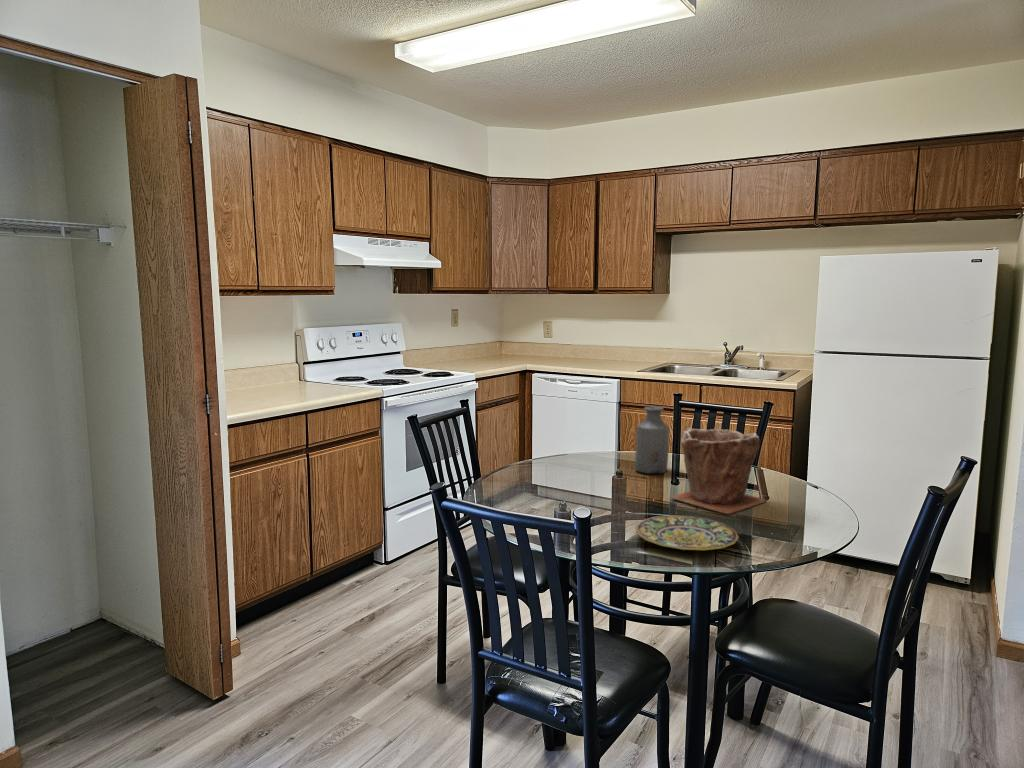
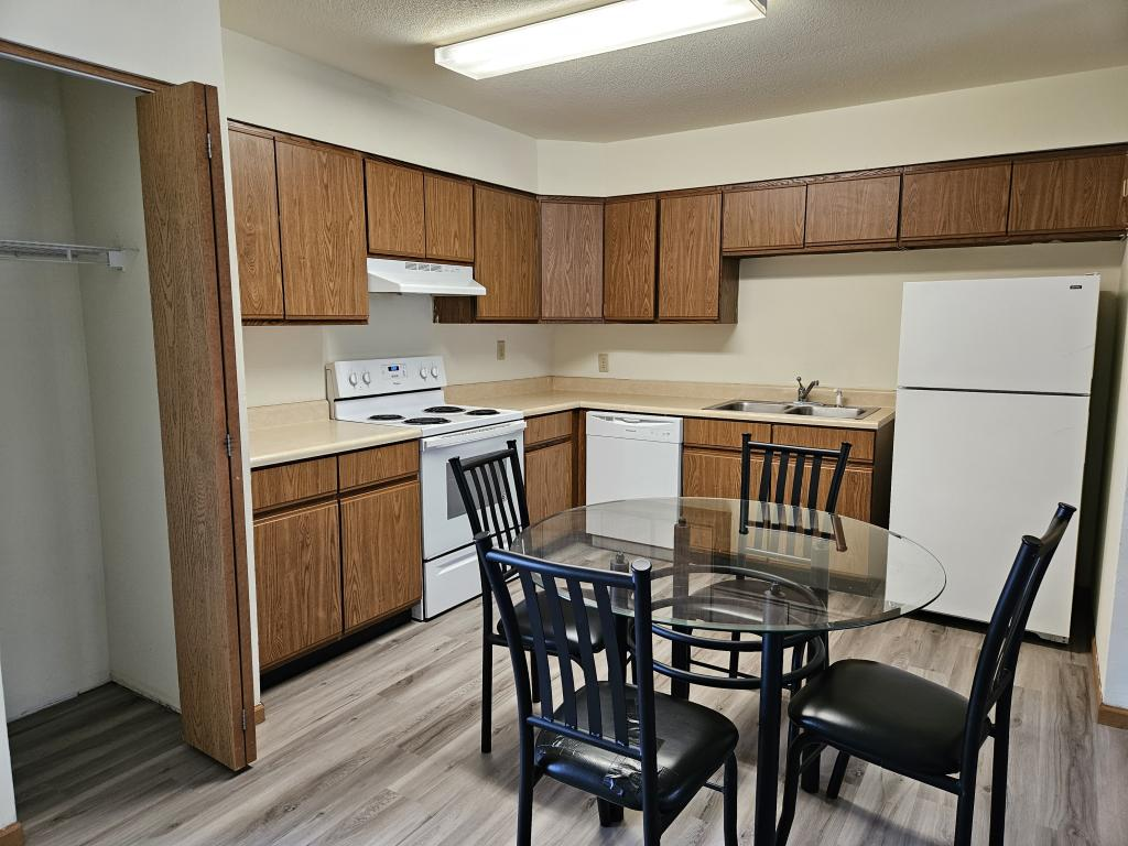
- bottle [634,406,670,475]
- plant pot [670,427,767,515]
- plate [634,514,740,551]
